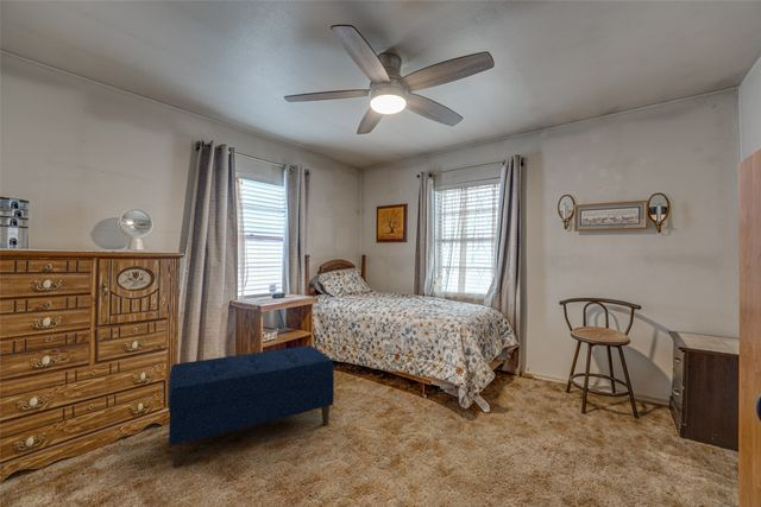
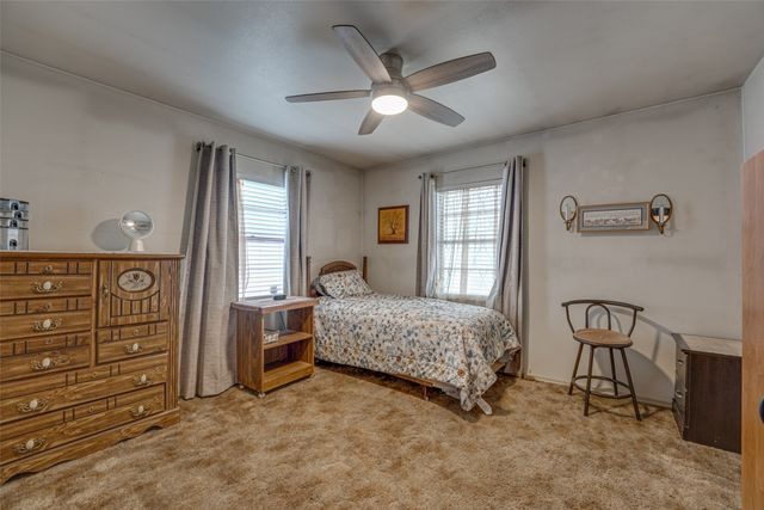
- bench [166,344,335,469]
